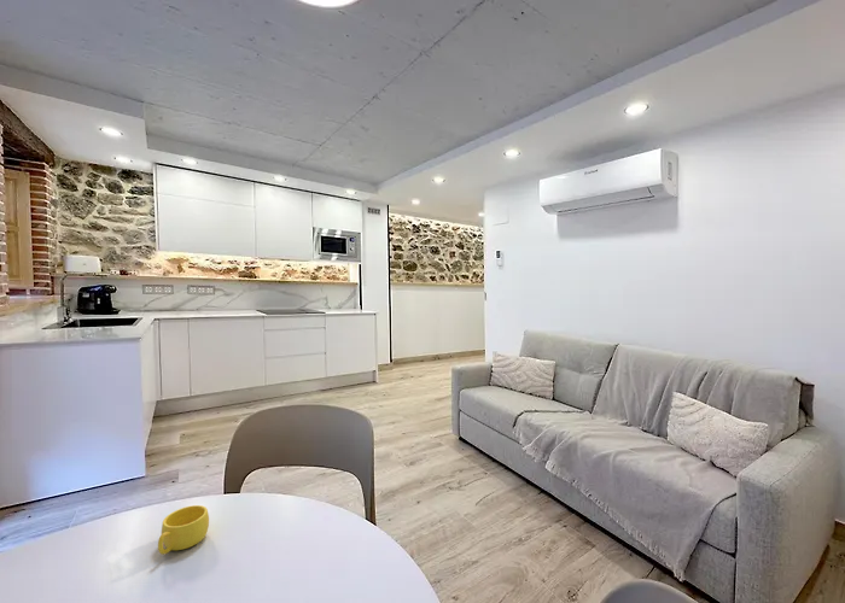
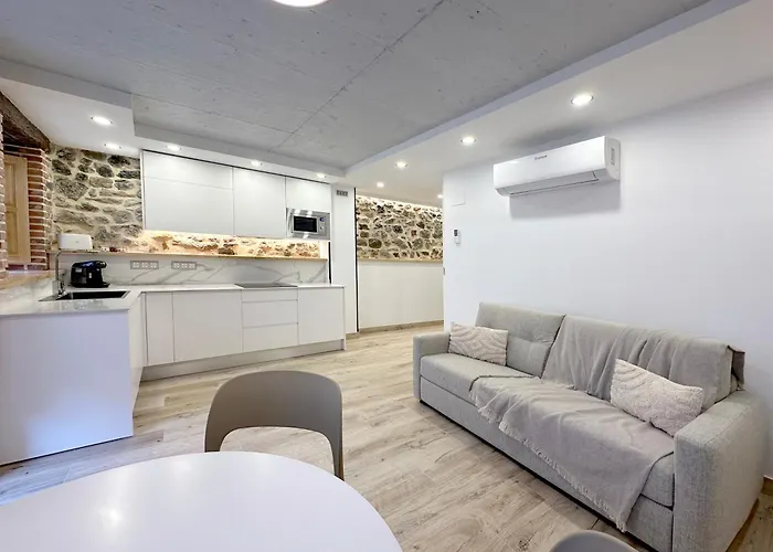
- cup [157,504,210,556]
